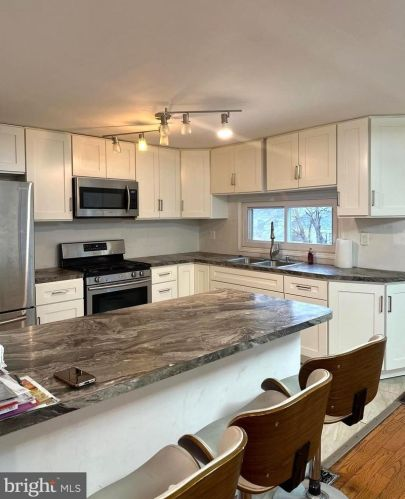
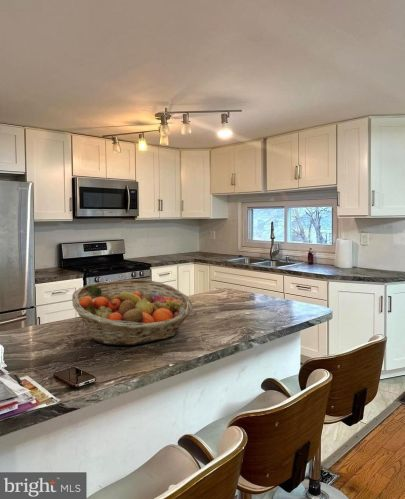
+ fruit basket [71,278,194,346]
